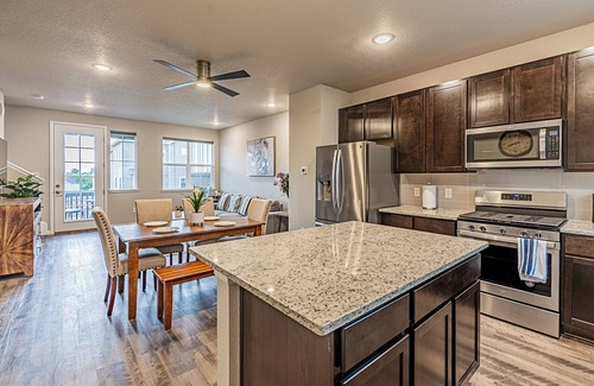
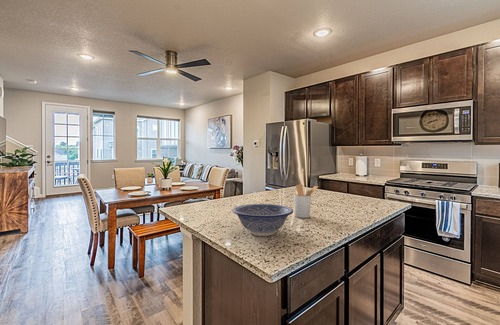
+ decorative bowl [231,203,294,237]
+ utensil holder [293,183,319,219]
